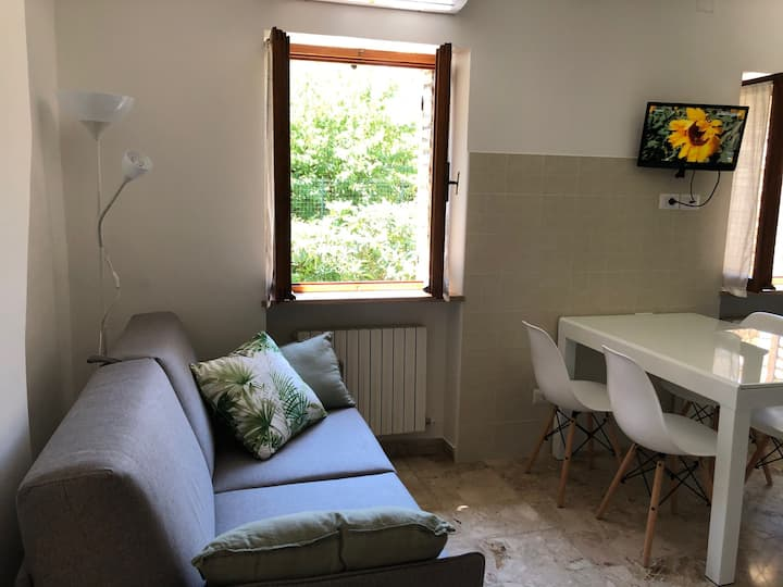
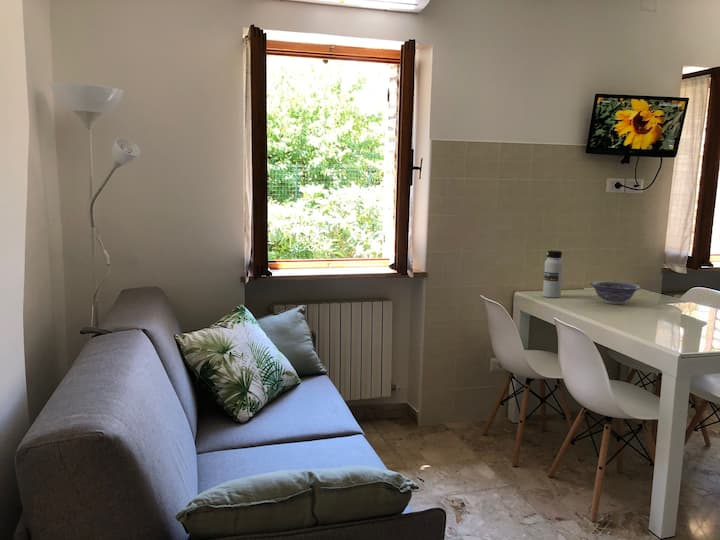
+ water bottle [542,250,564,299]
+ decorative bowl [589,280,641,305]
